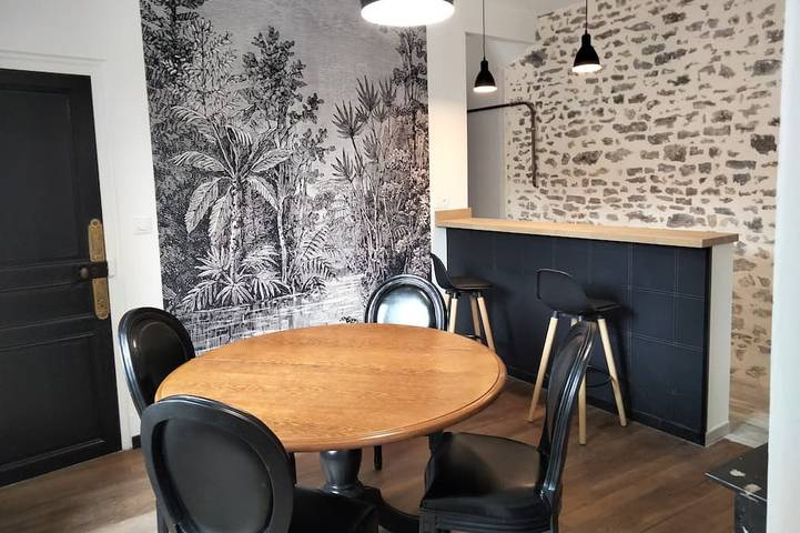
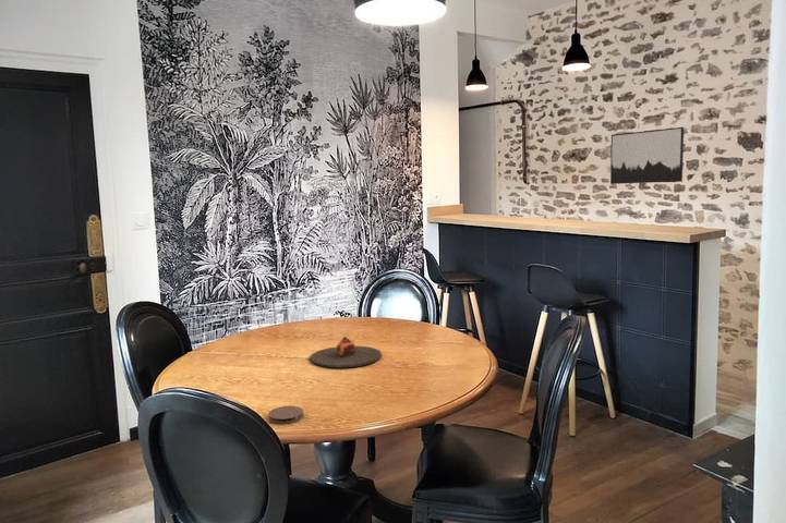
+ plate [309,336,383,369]
+ coaster [267,405,304,425]
+ wall art [609,126,685,185]
